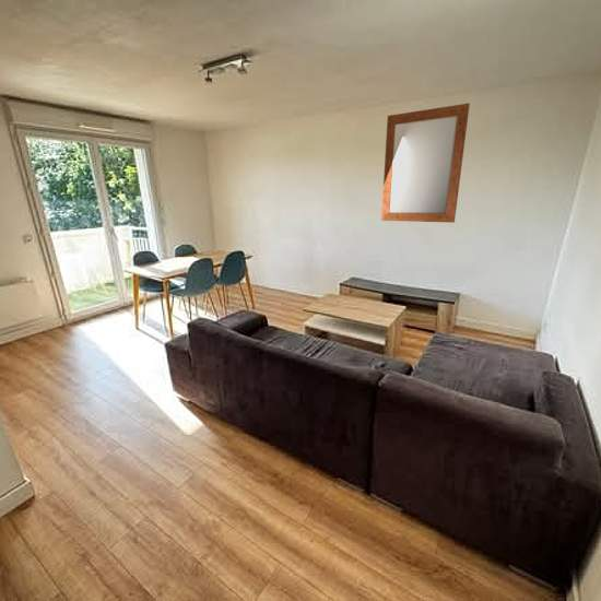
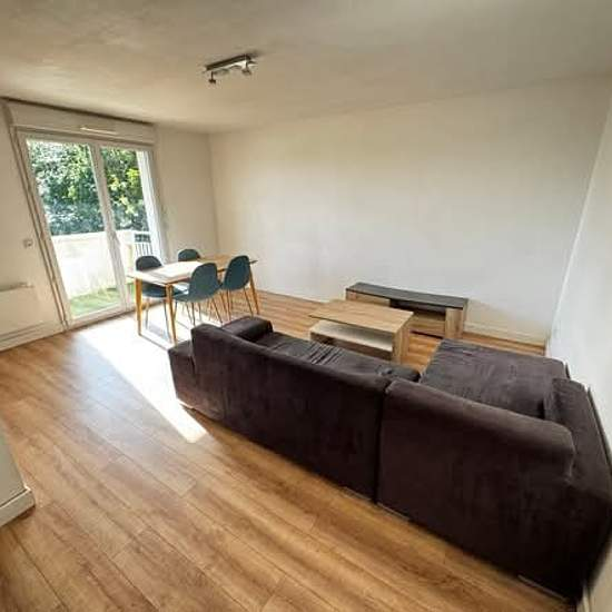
- mirror [380,103,471,224]
